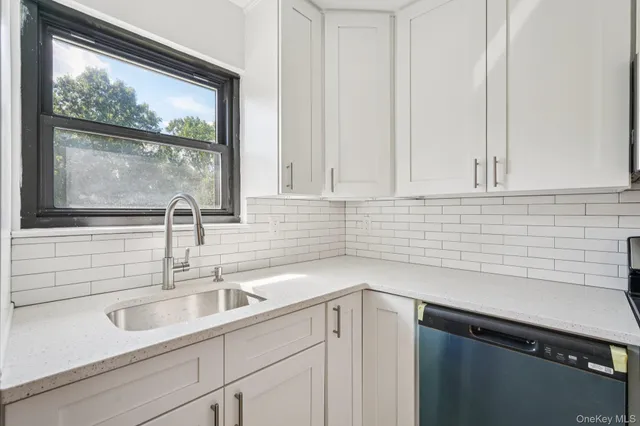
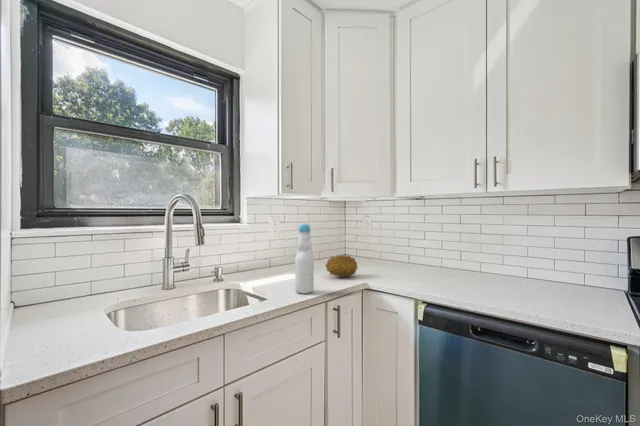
+ bottle [294,222,315,295]
+ fruit [324,254,358,278]
